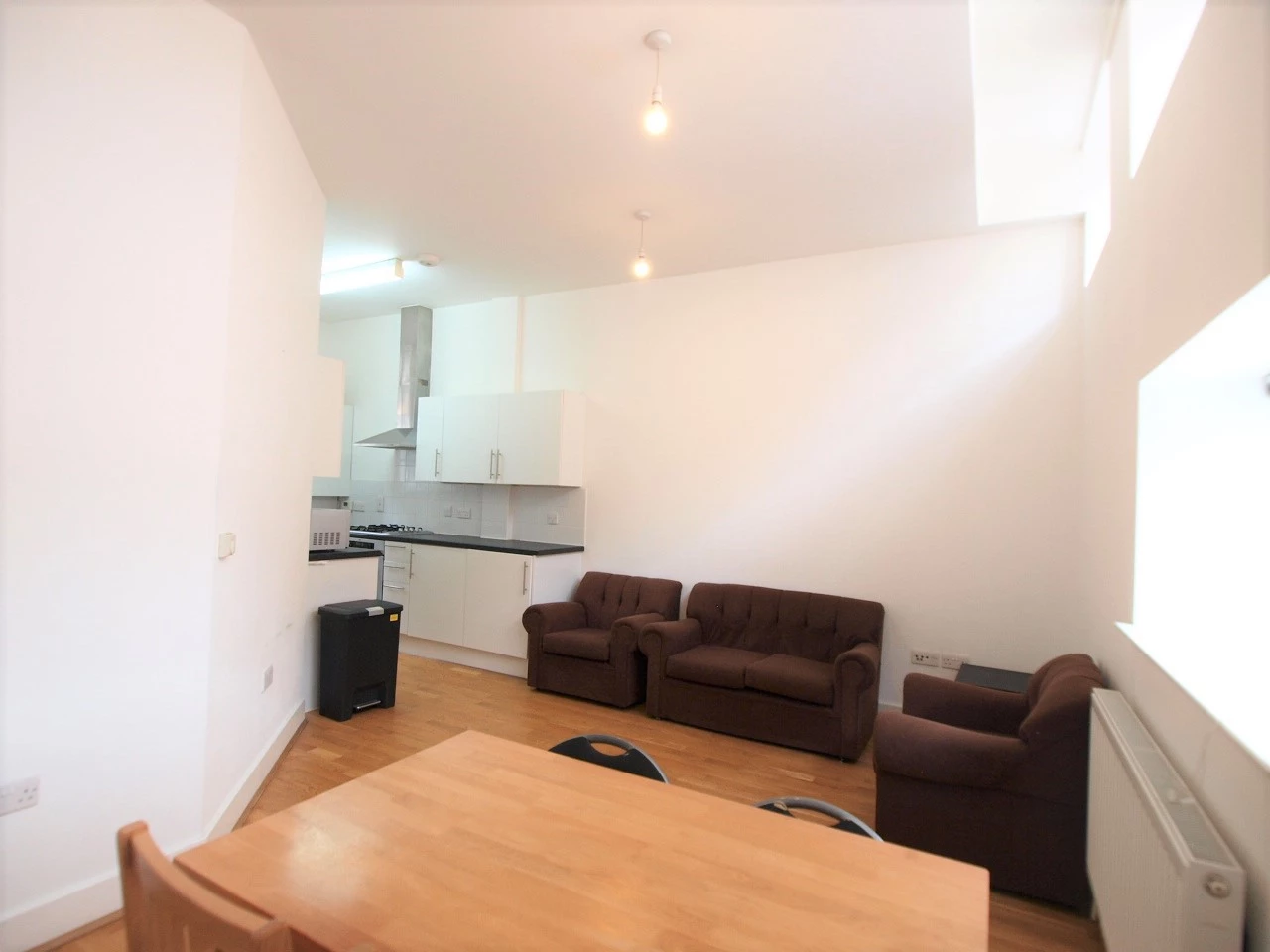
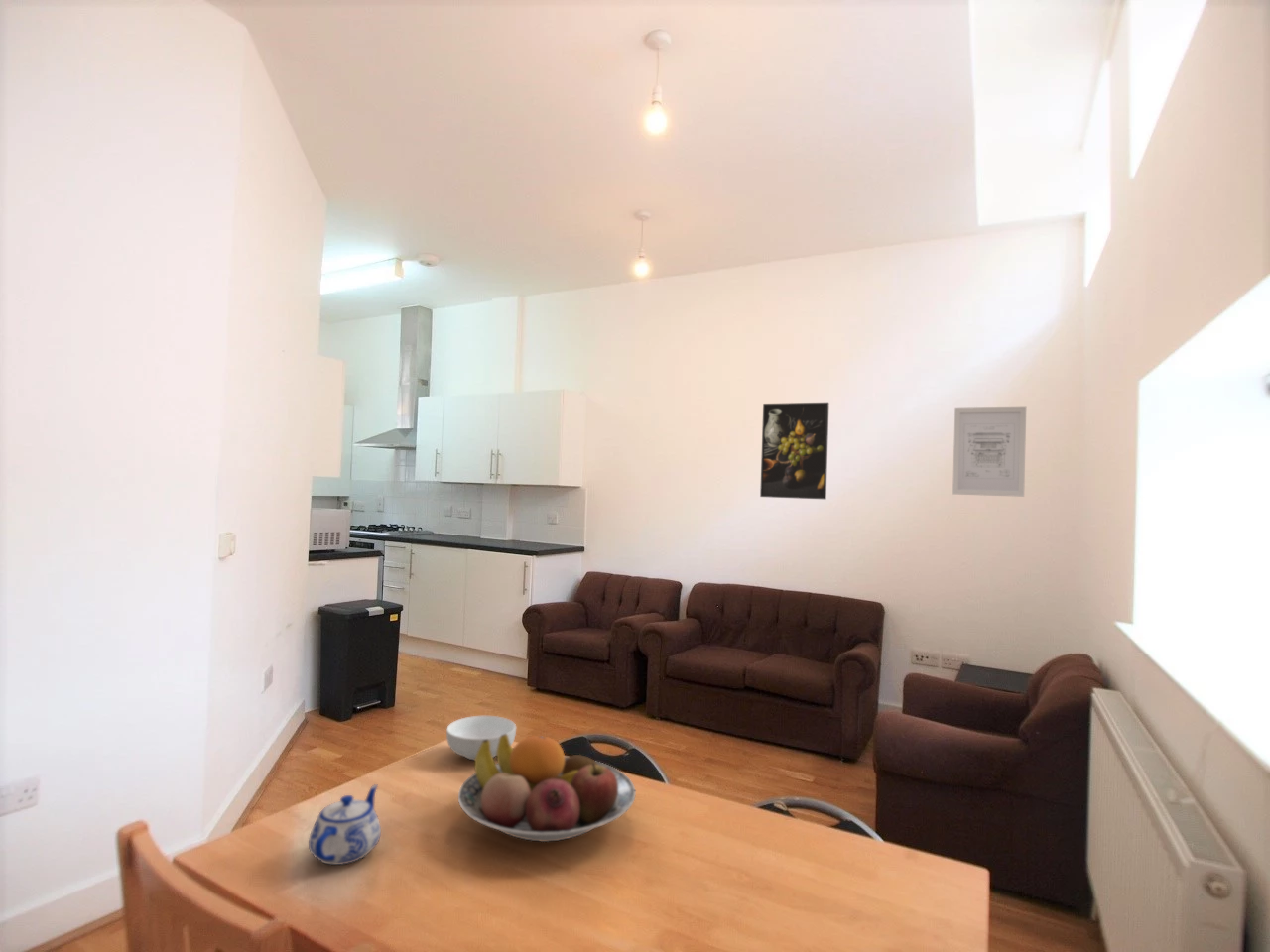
+ fruit bowl [457,734,637,843]
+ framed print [759,402,830,501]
+ wall art [952,406,1027,498]
+ cereal bowl [445,715,517,762]
+ teapot [308,783,382,866]
